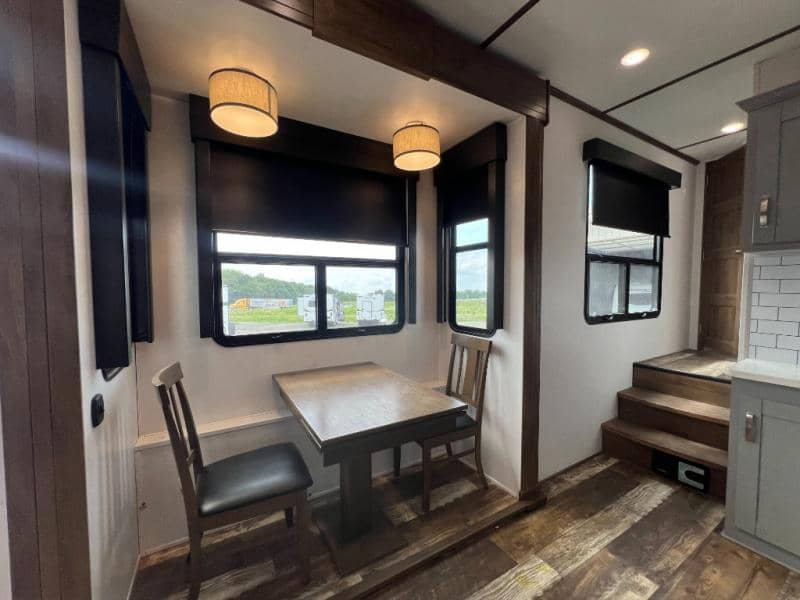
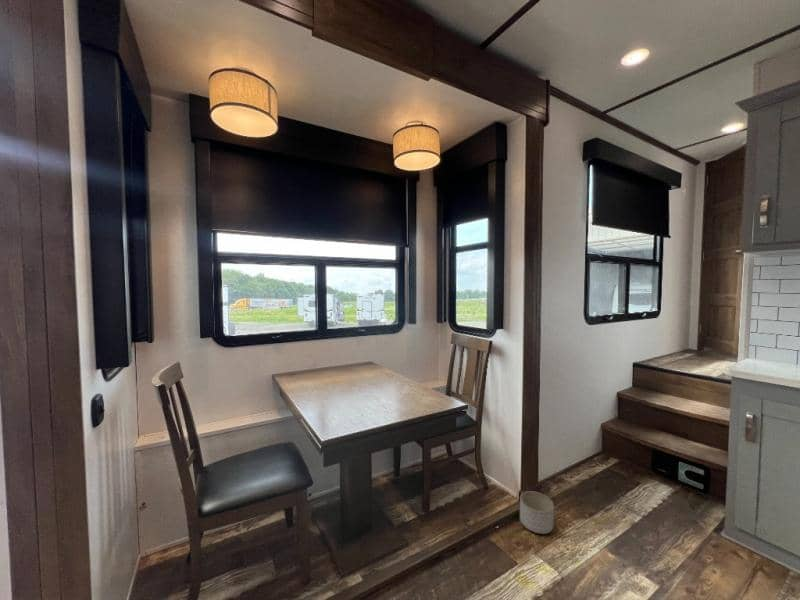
+ planter [519,490,555,535]
